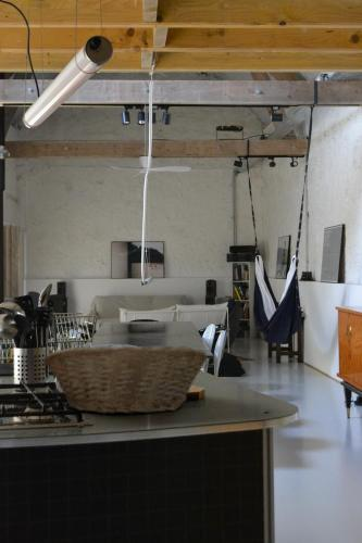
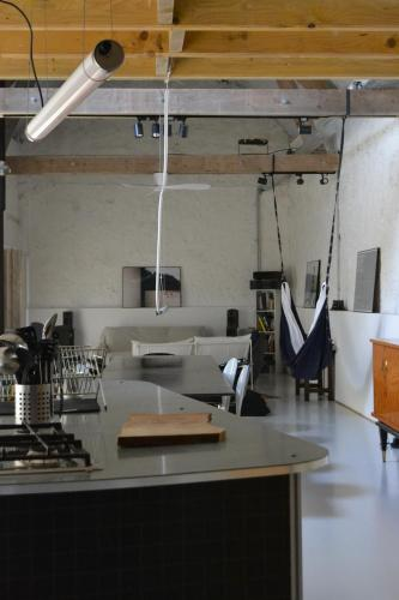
- fruit basket [42,343,208,416]
